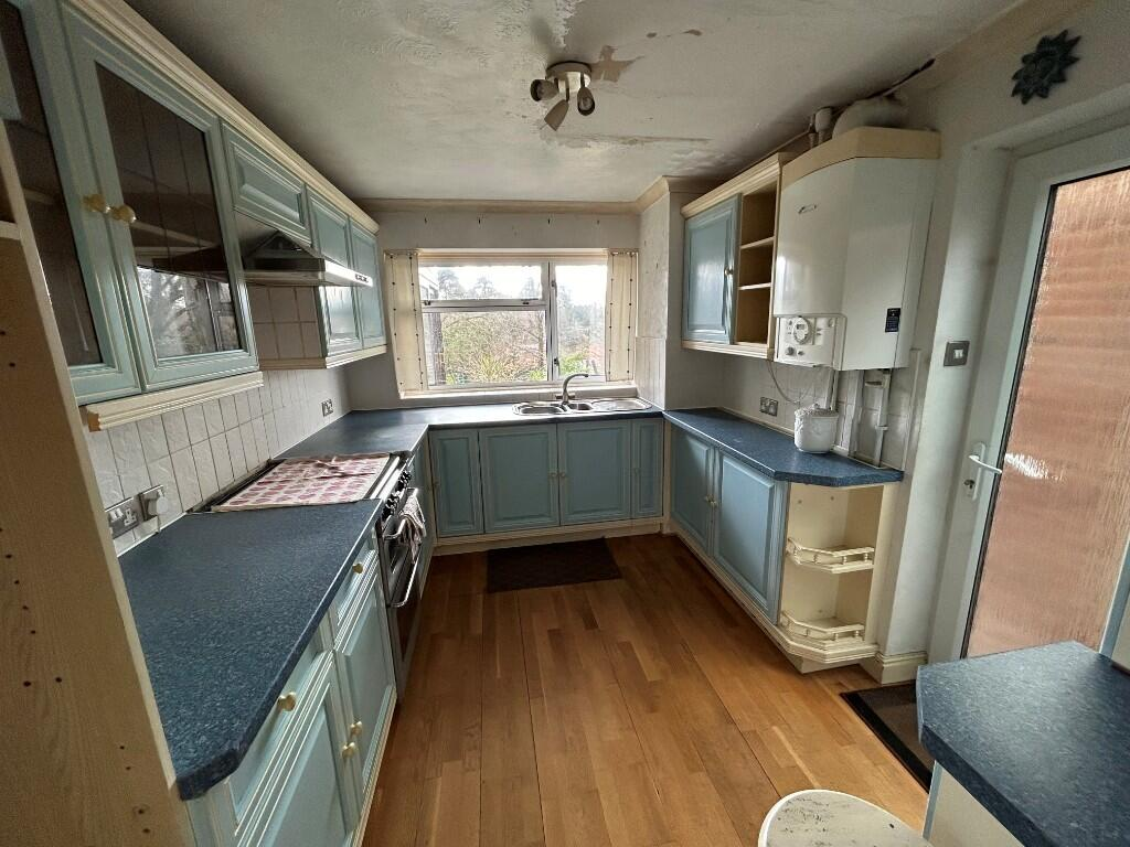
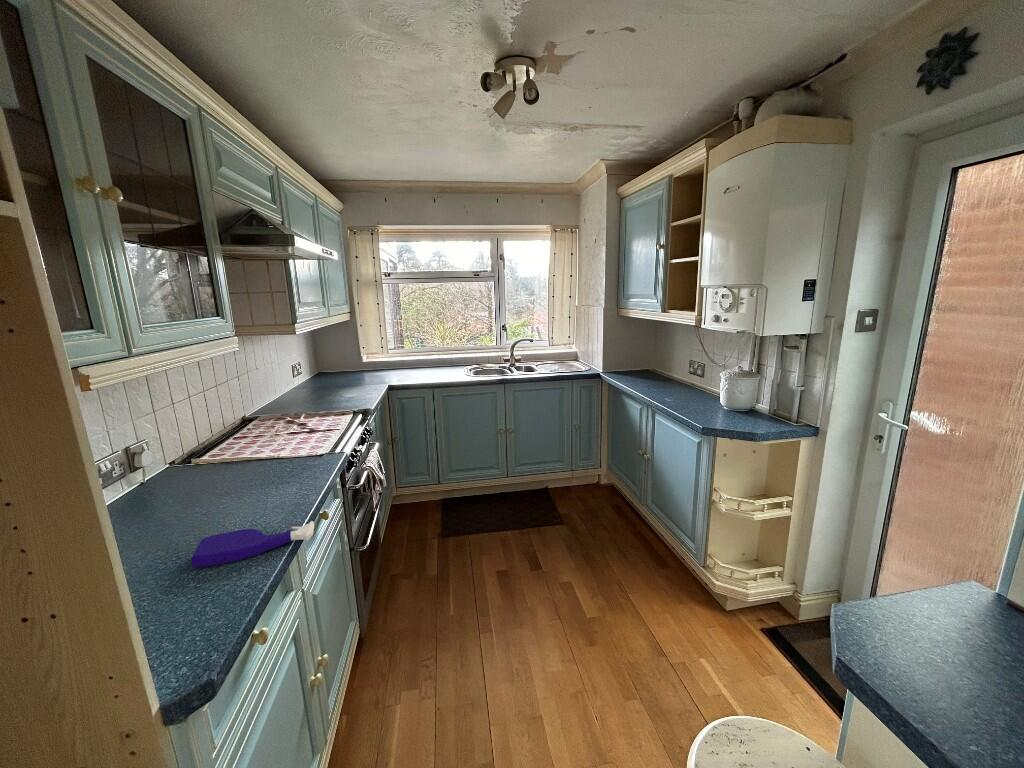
+ spray bottle [190,520,315,569]
